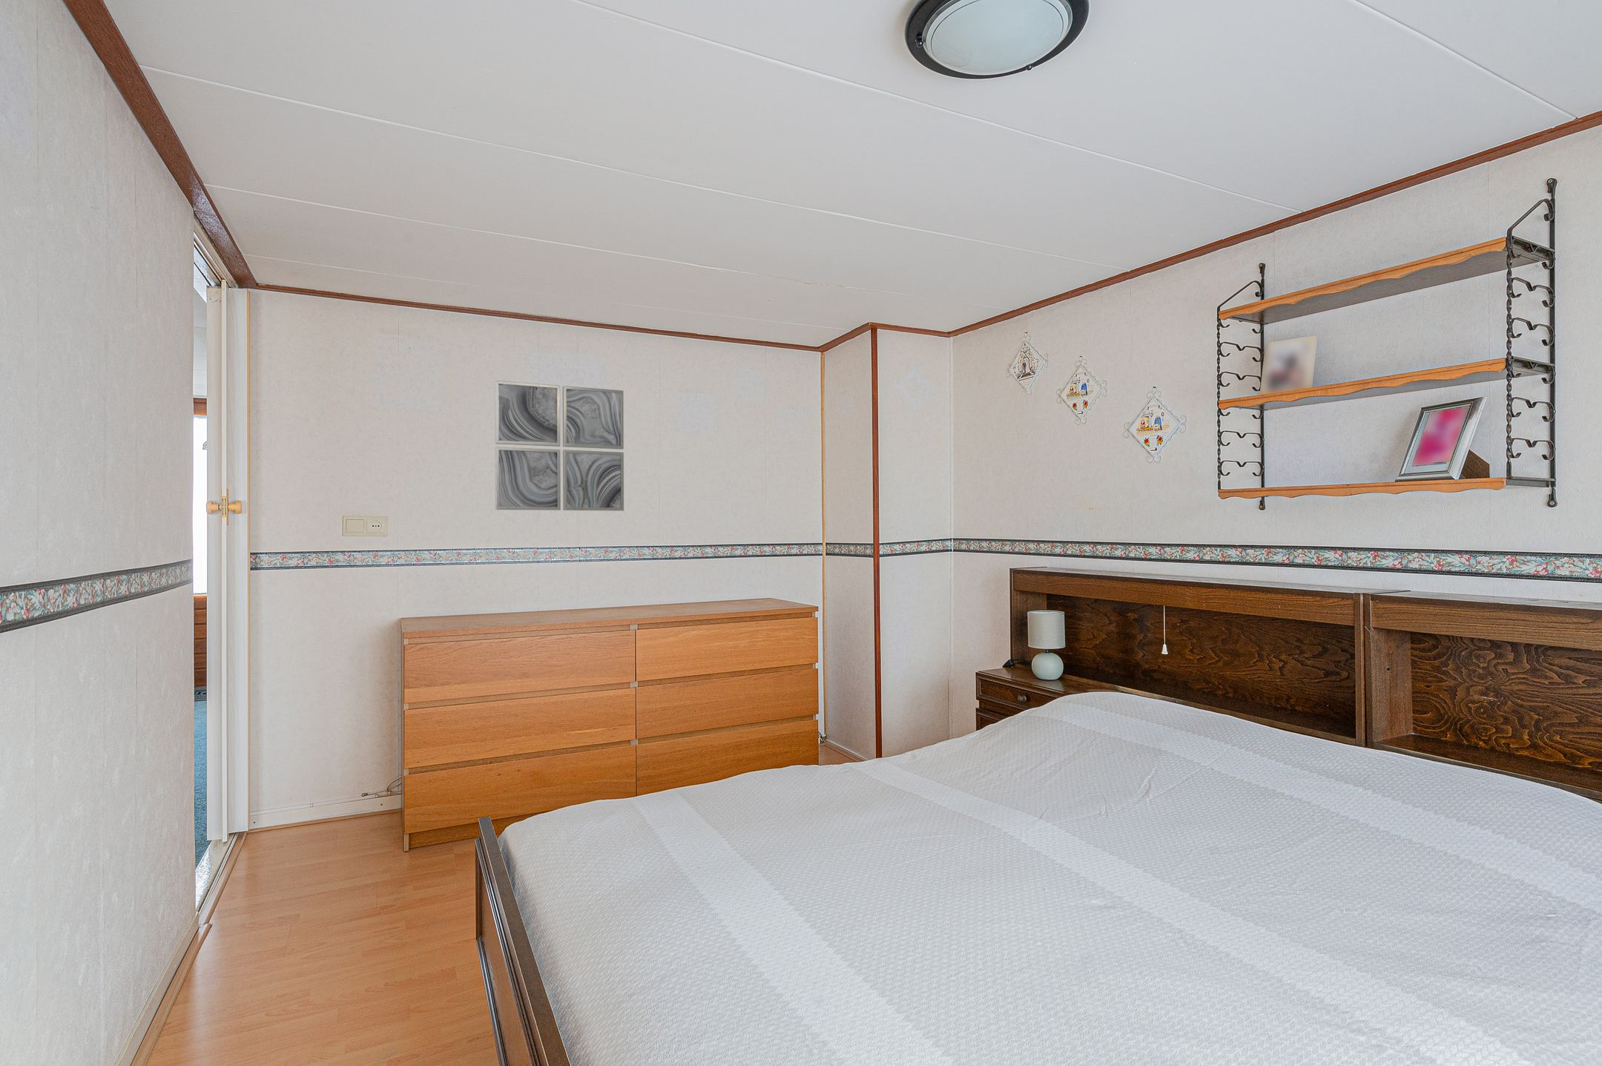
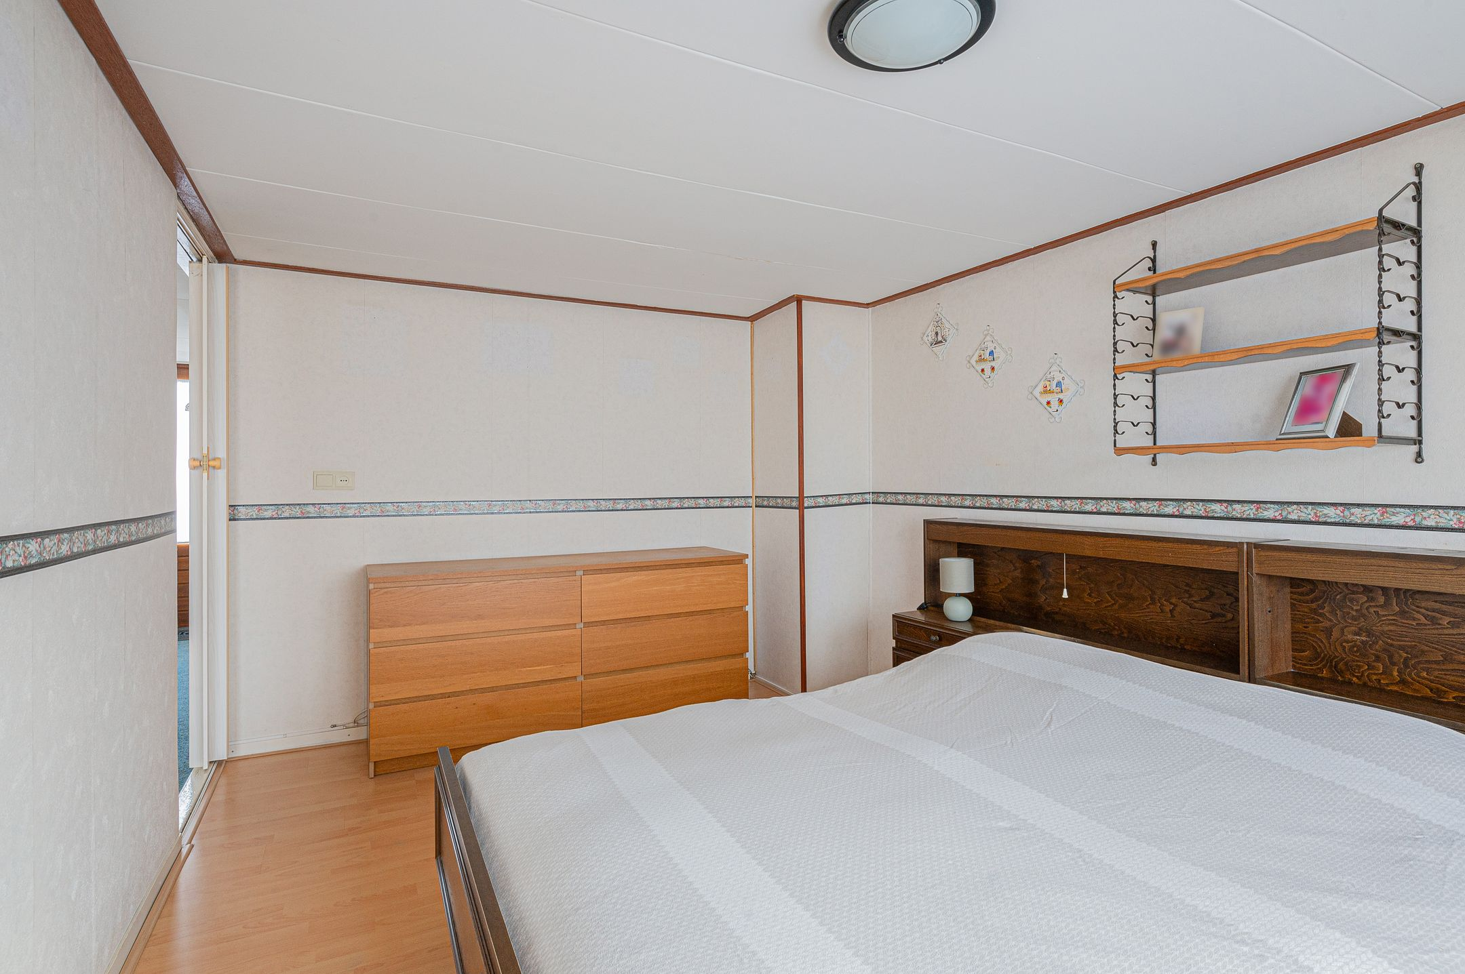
- wall art [494,380,624,512]
